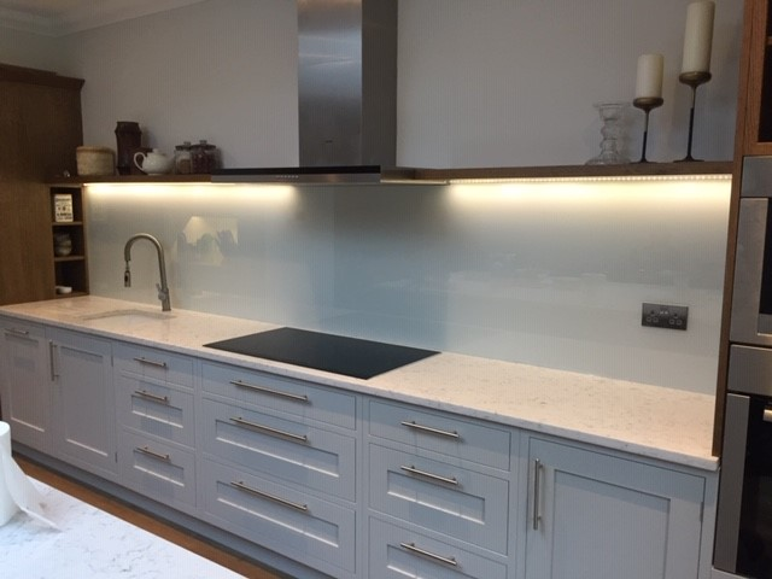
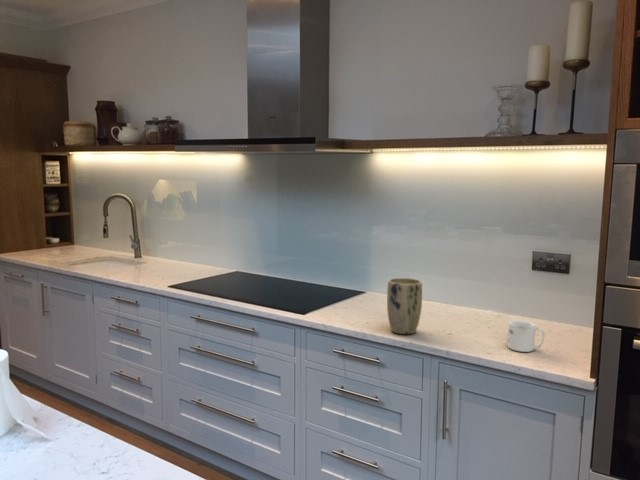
+ mug [507,319,546,353]
+ plant pot [386,277,423,335]
